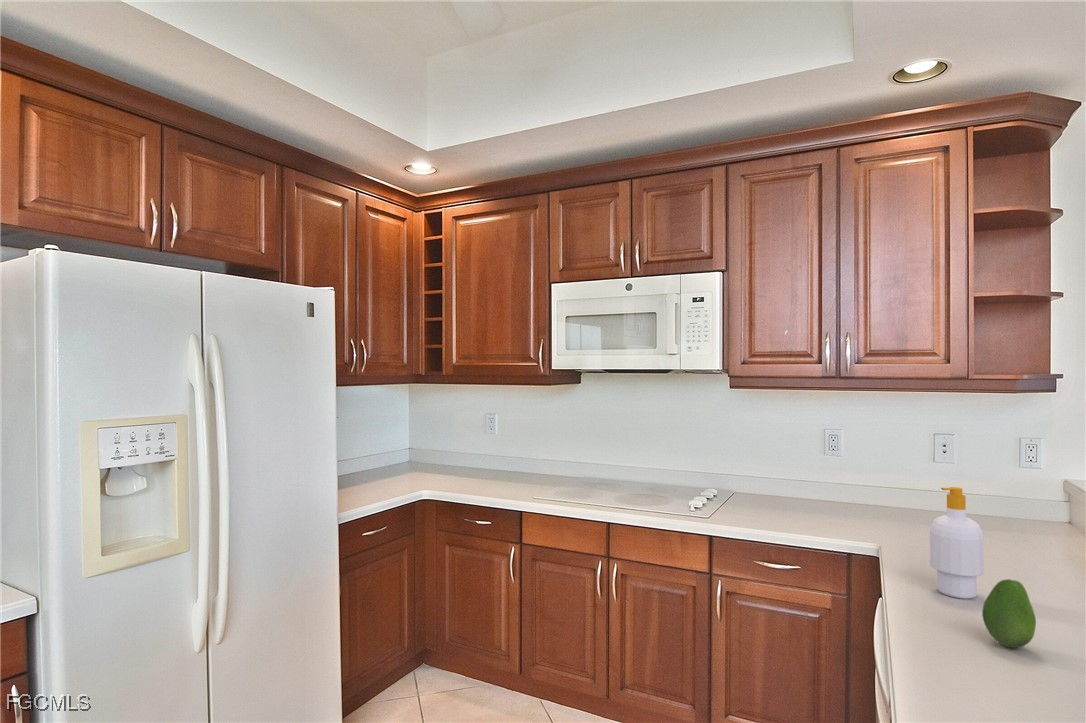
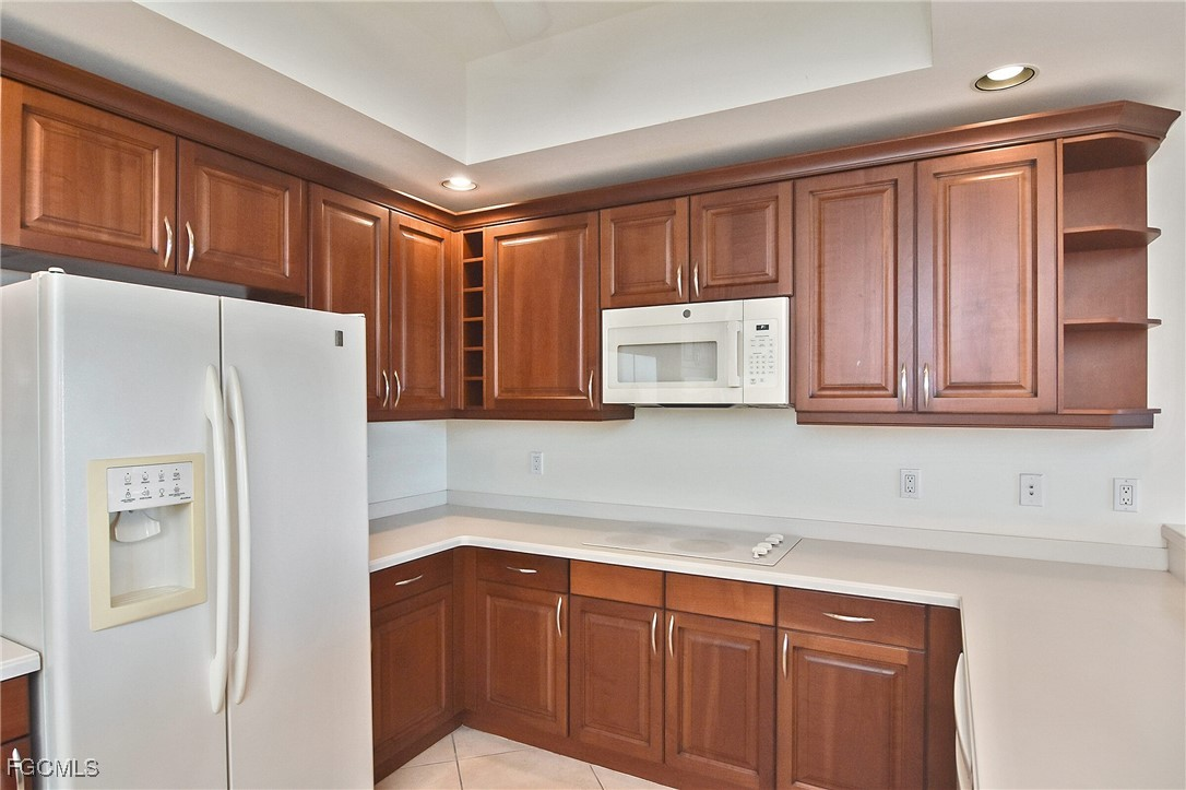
- fruit [981,578,1037,649]
- soap bottle [929,486,985,600]
